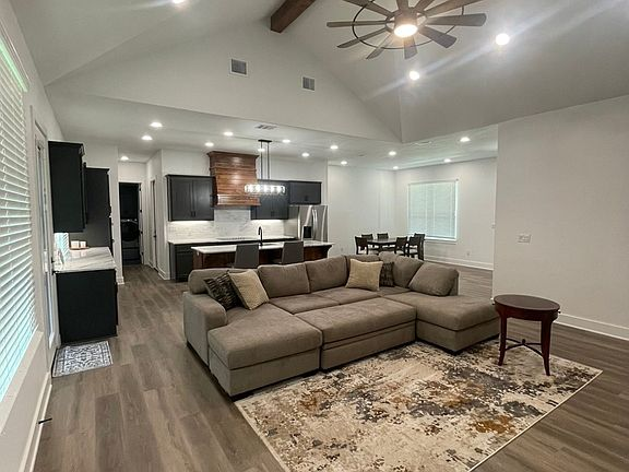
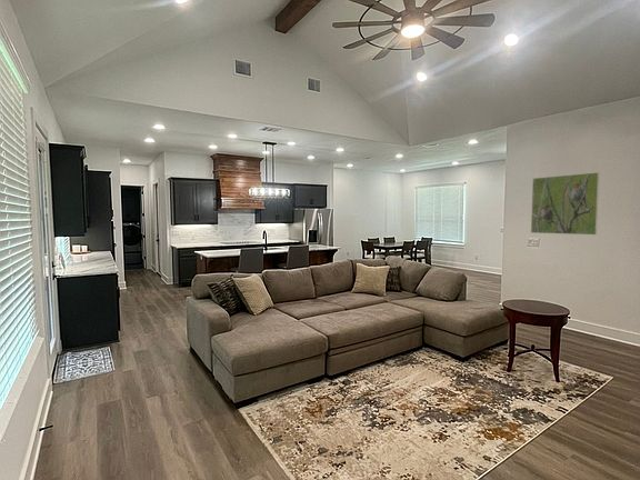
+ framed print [530,171,600,236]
